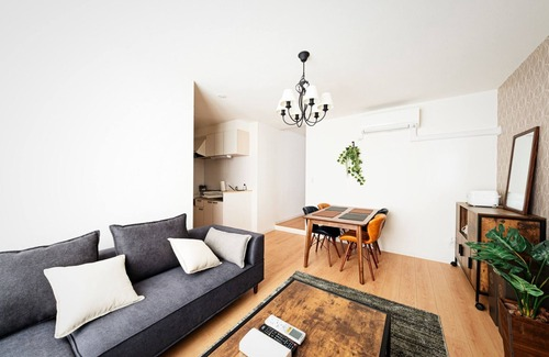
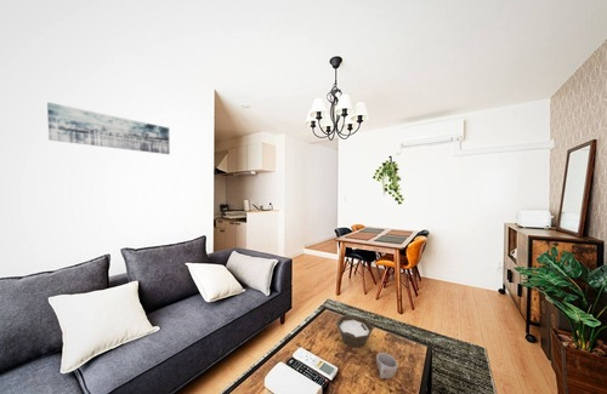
+ wall art [46,101,171,155]
+ bowl [335,314,374,349]
+ cup [375,352,398,379]
